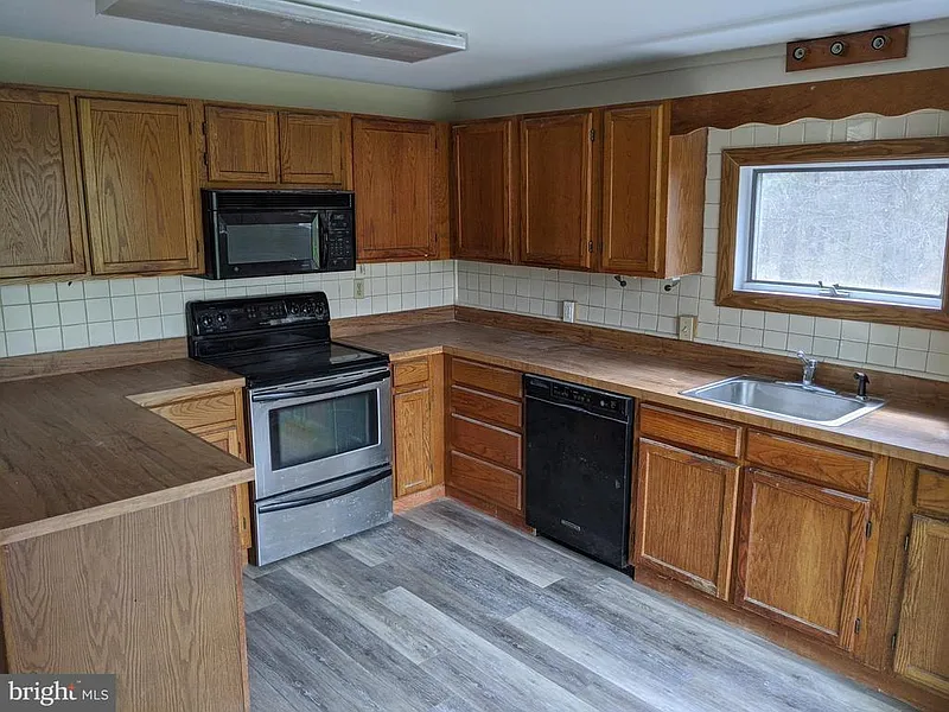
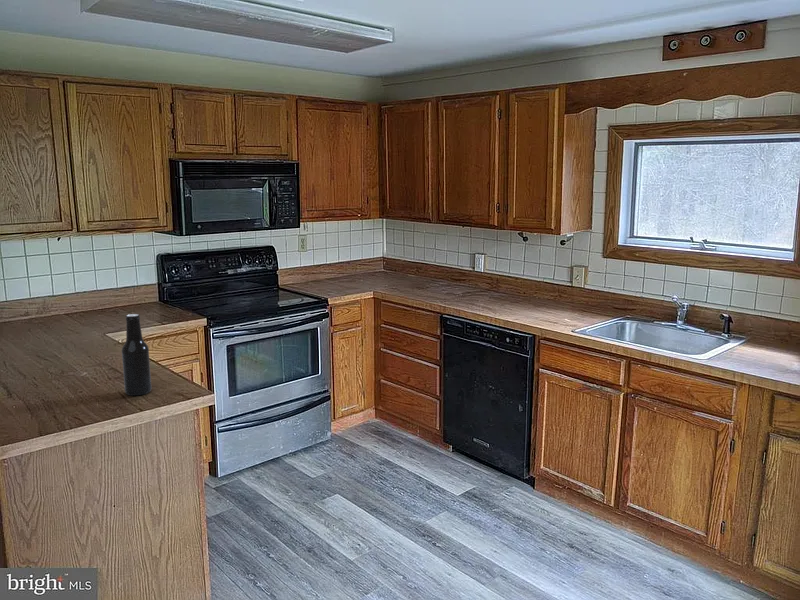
+ beer bottle [121,313,152,397]
